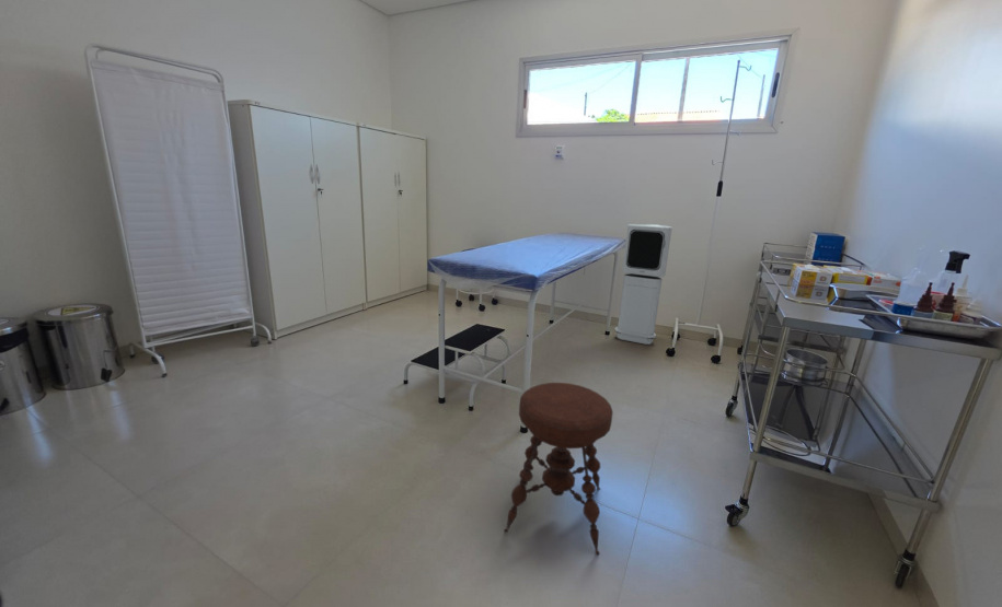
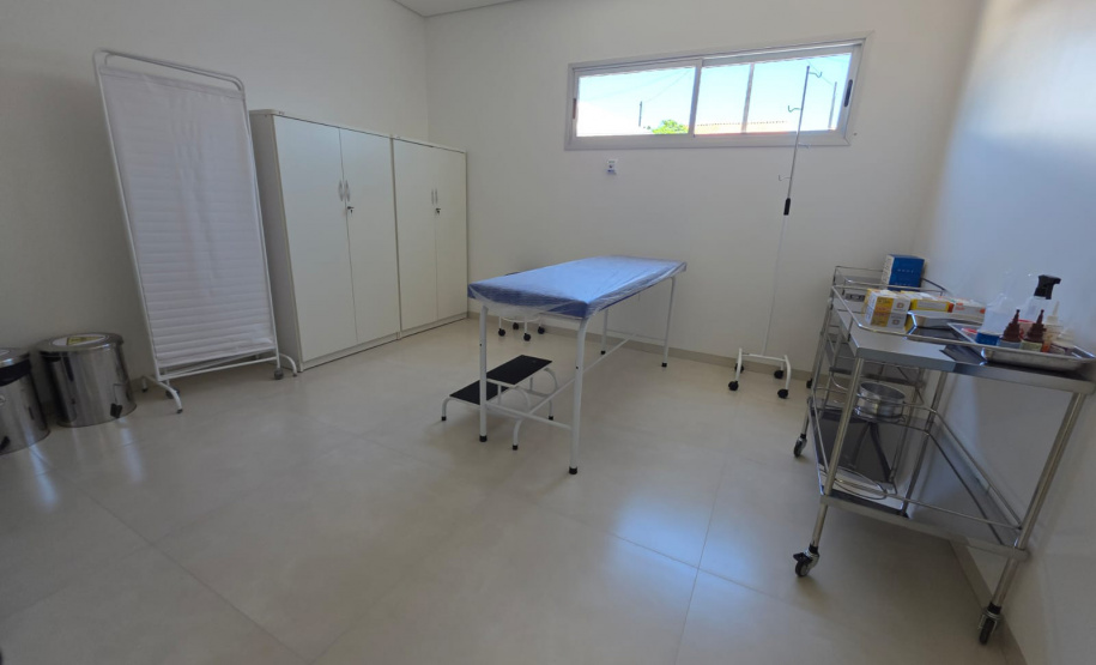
- stool [503,382,614,556]
- air purifier [614,223,673,346]
